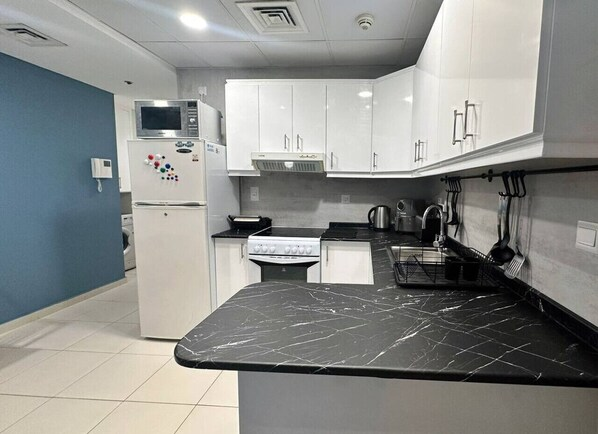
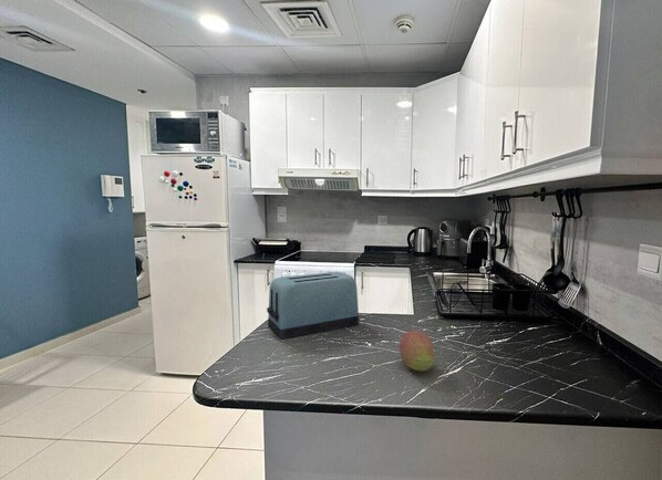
+ toaster [266,271,360,341]
+ fruit [399,330,436,373]
